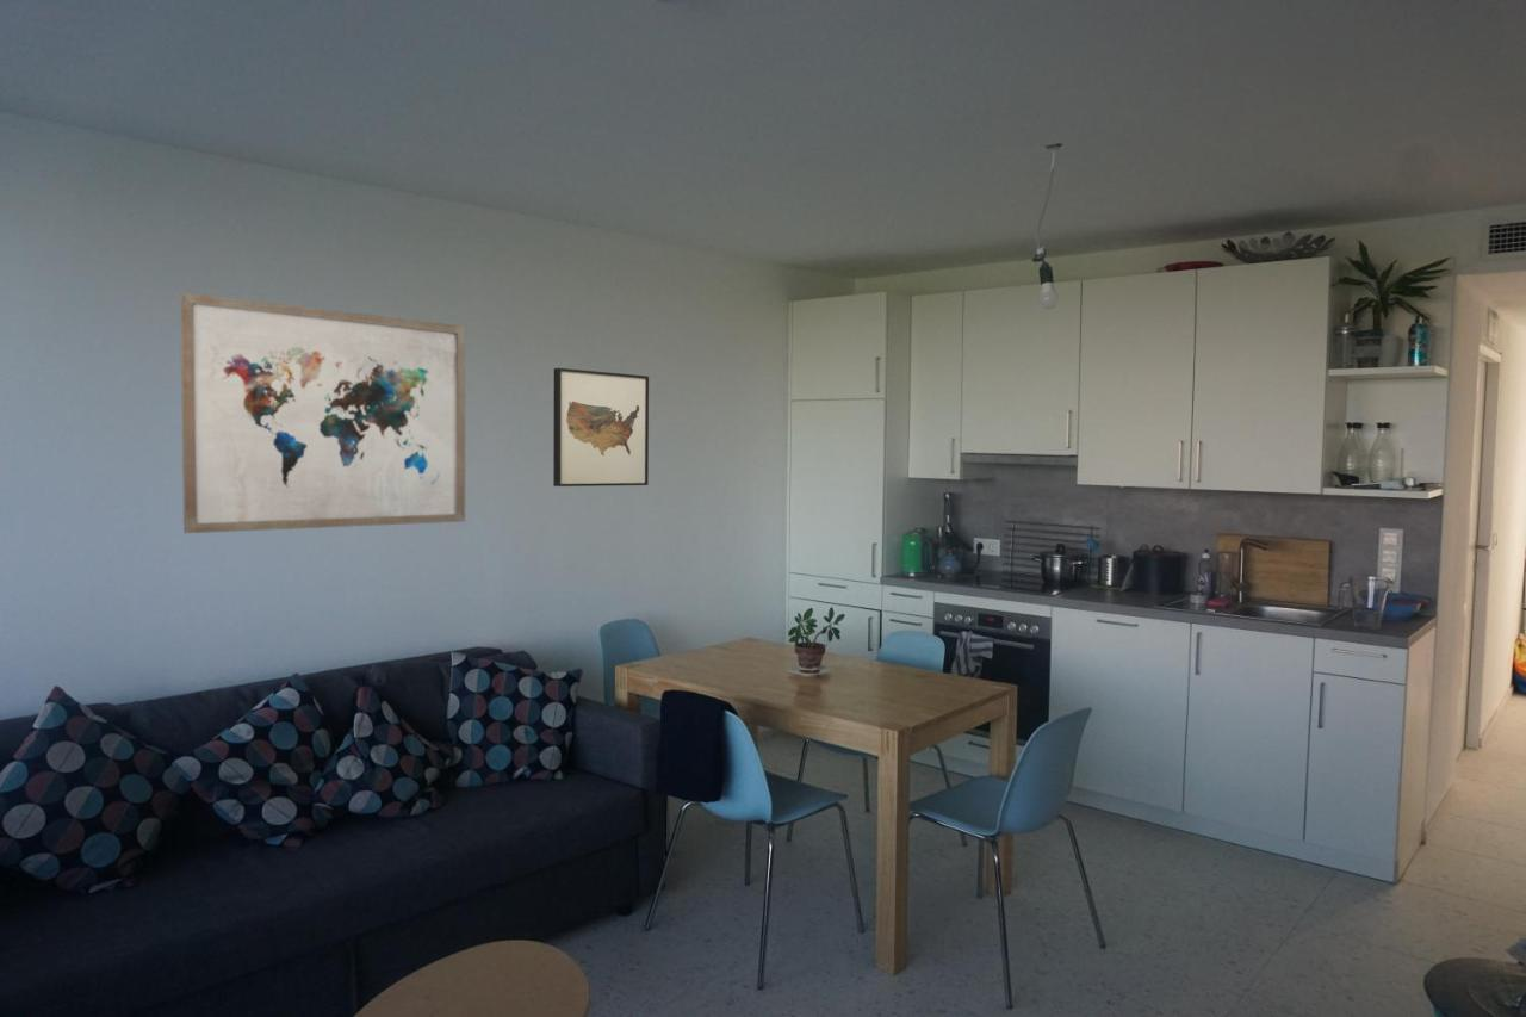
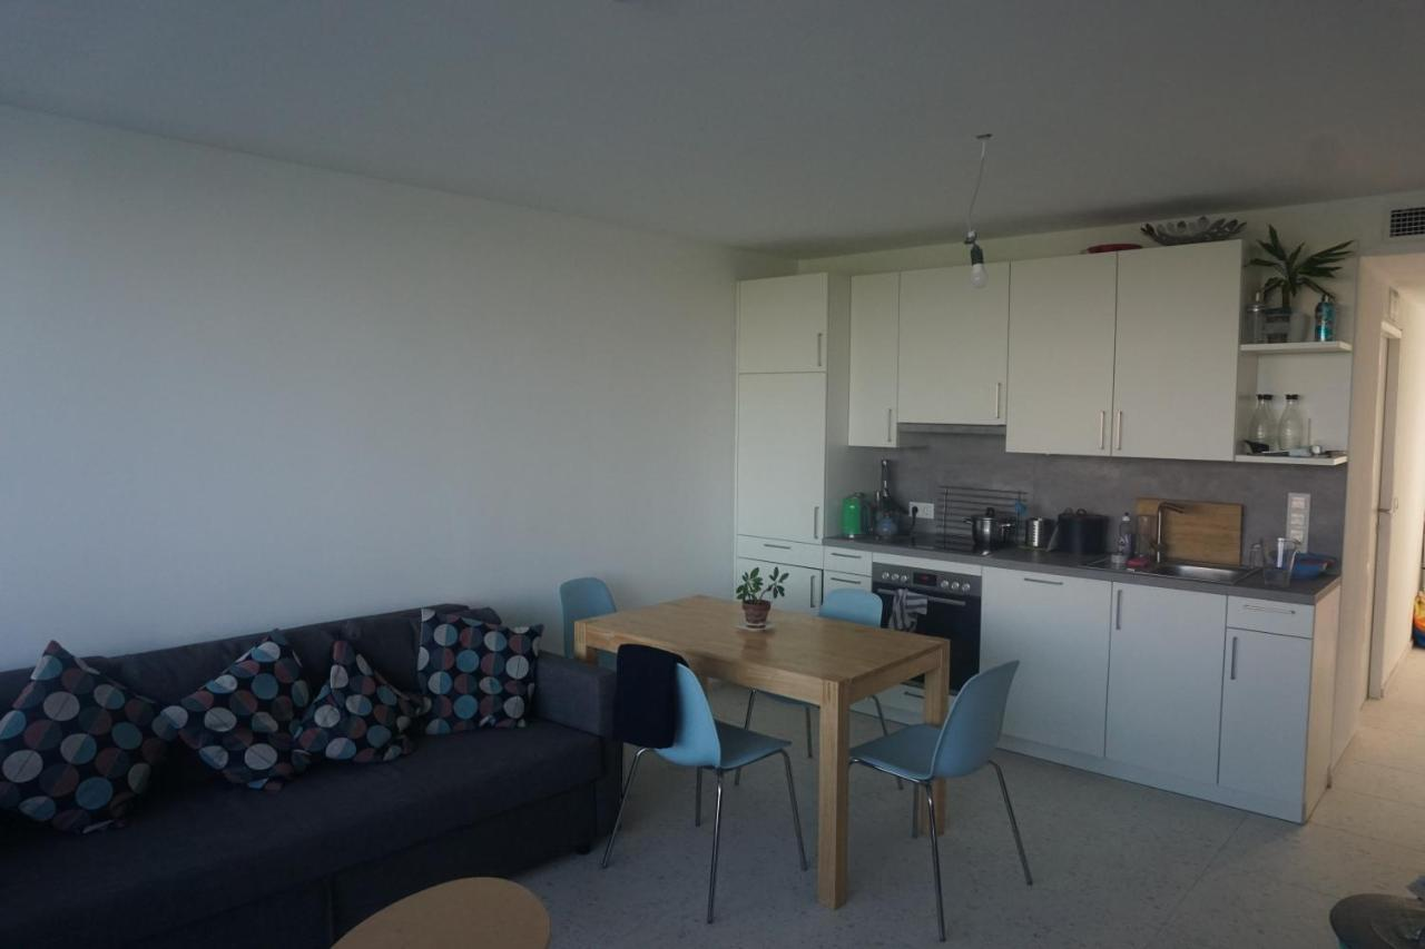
- wall art [552,367,650,488]
- wall art [179,291,466,534]
